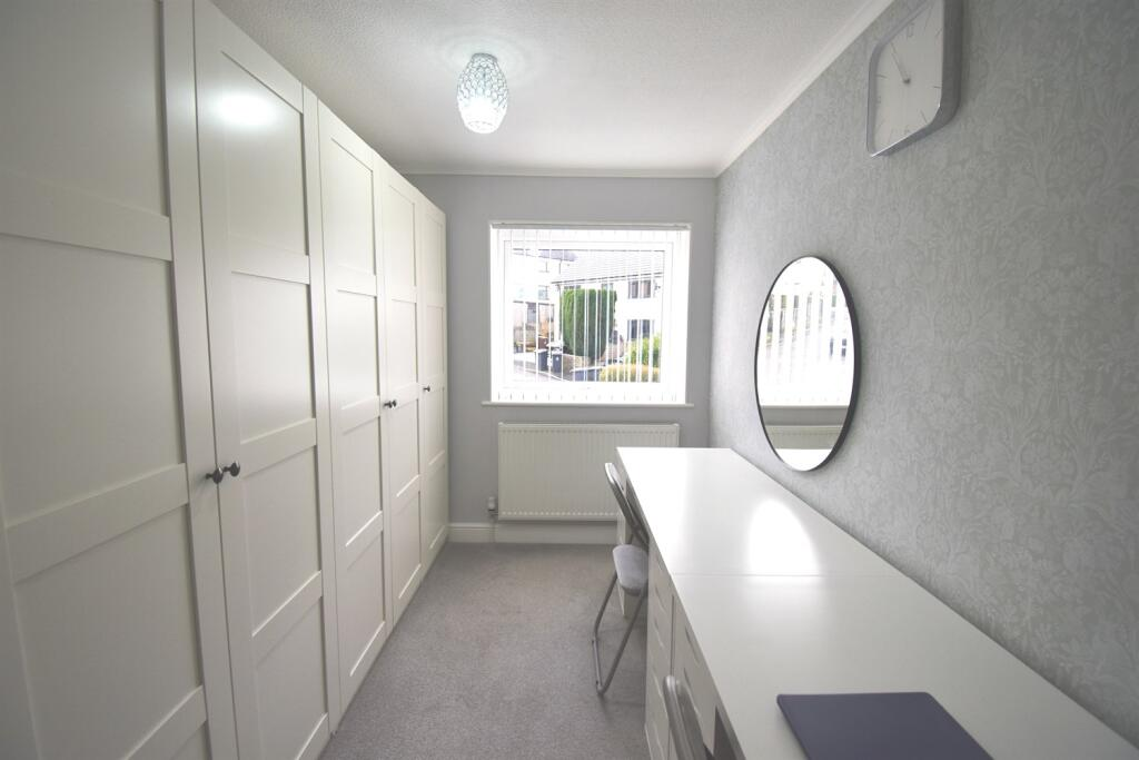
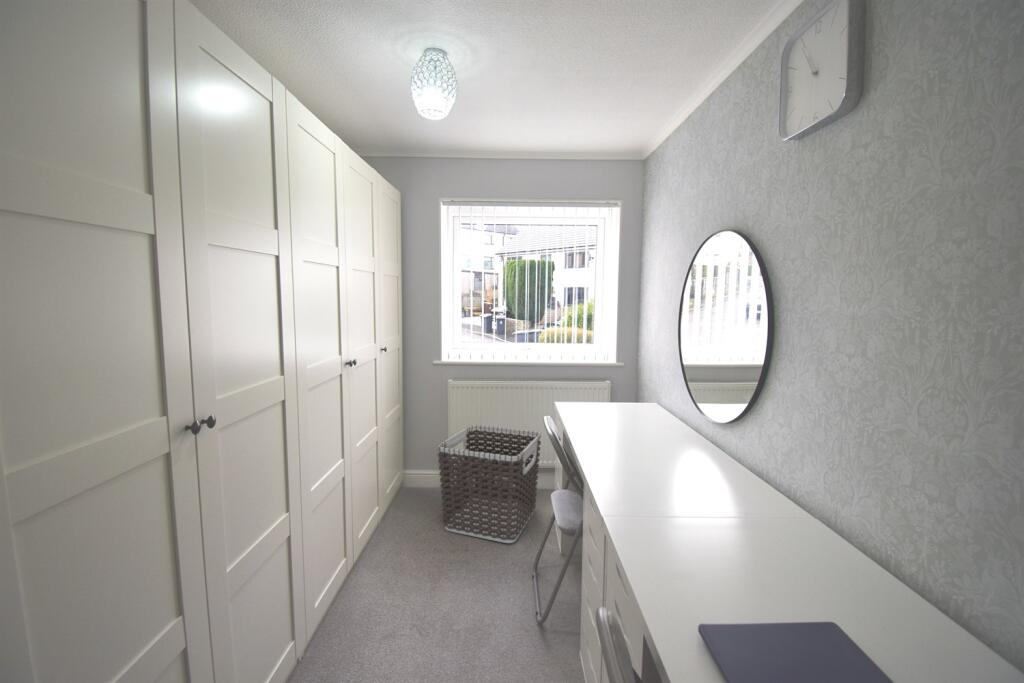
+ clothes hamper [437,424,542,544]
